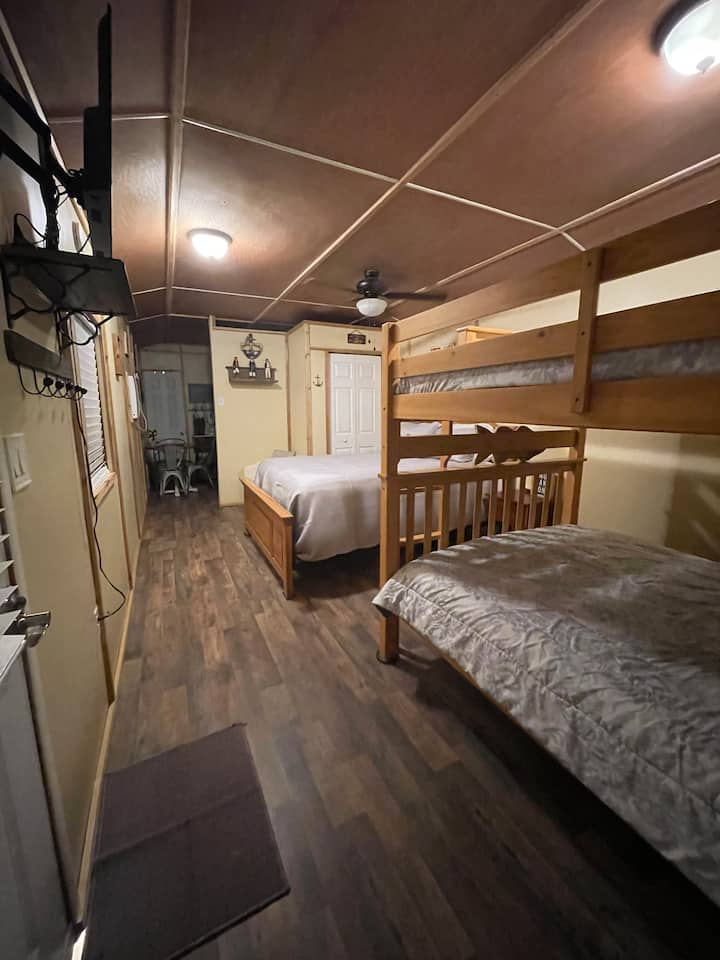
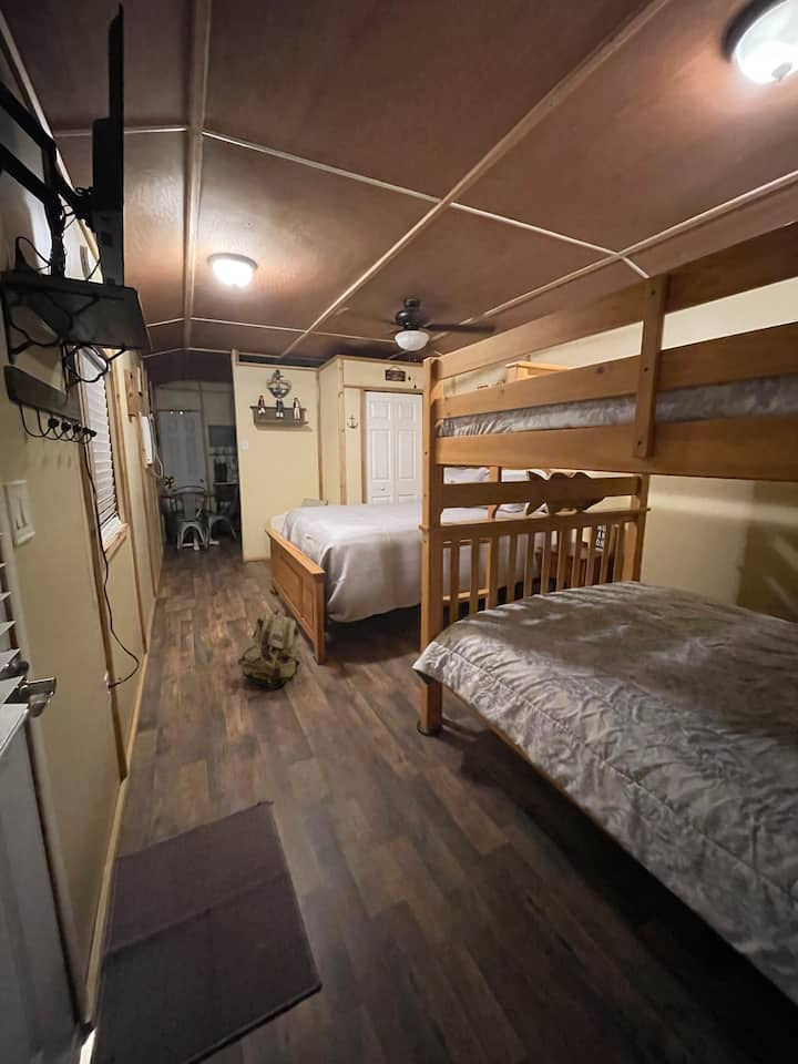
+ backpack [237,605,301,690]
